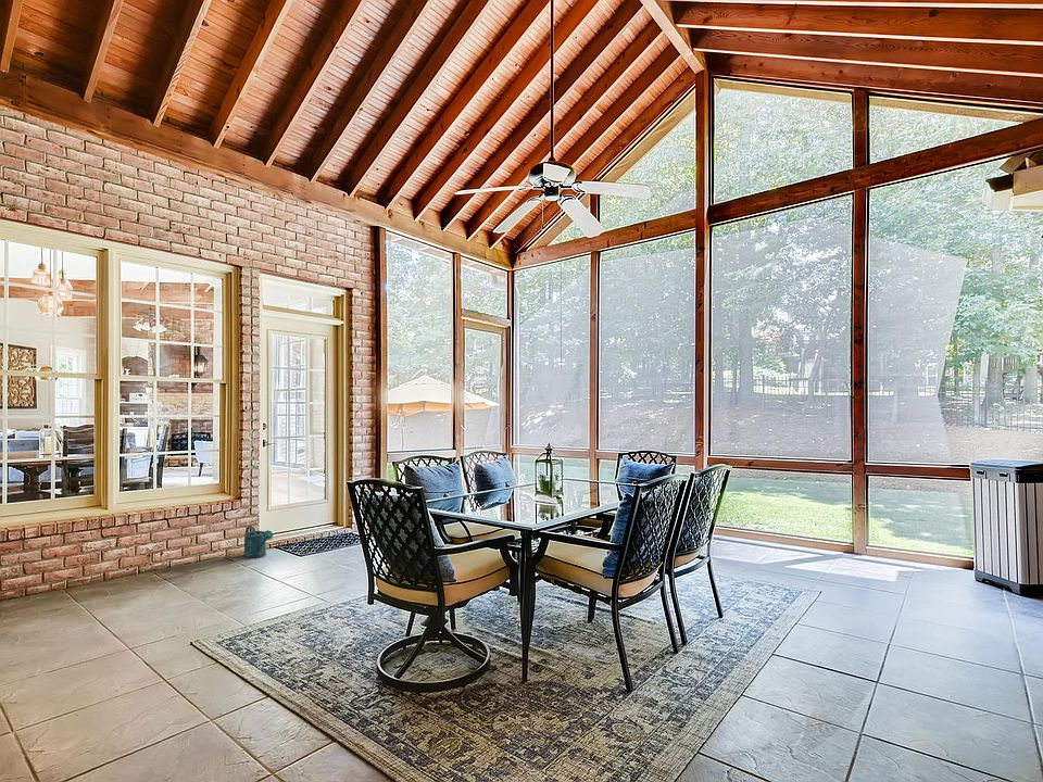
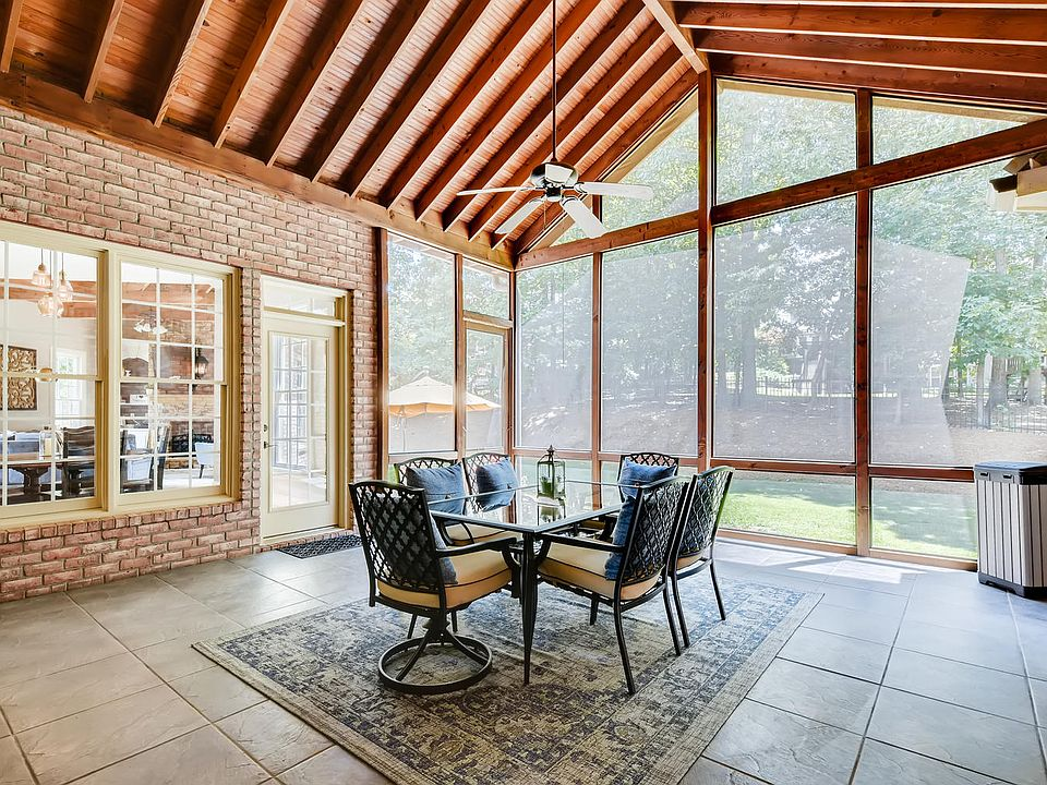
- watering can [243,525,274,559]
